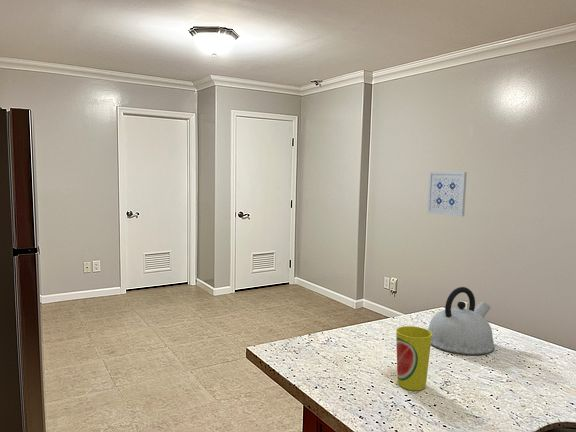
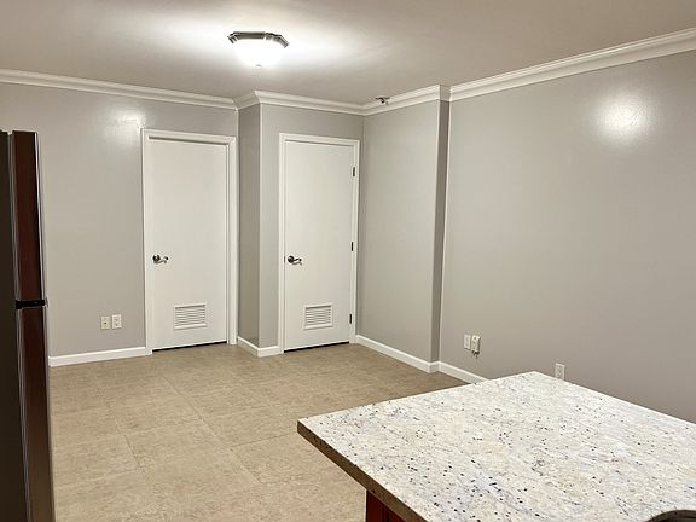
- kettle [427,286,496,355]
- cup [395,325,432,391]
- wall art [426,171,468,217]
